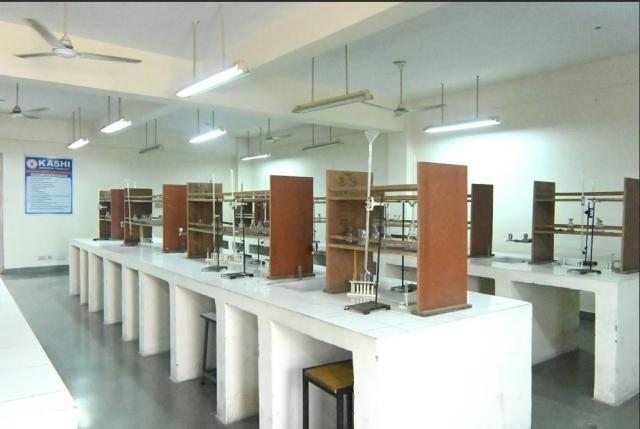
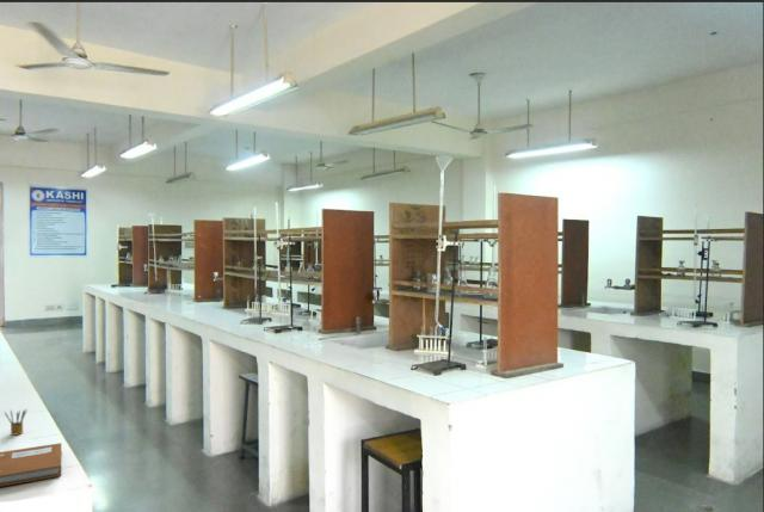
+ notebook [0,442,62,487]
+ pencil box [4,407,29,437]
